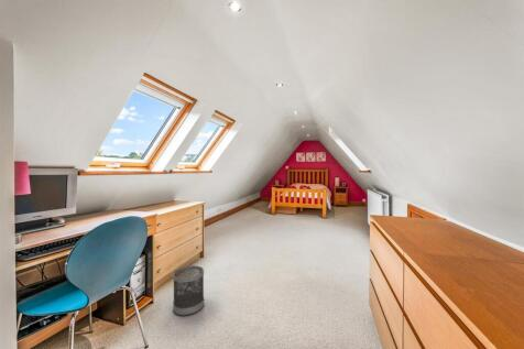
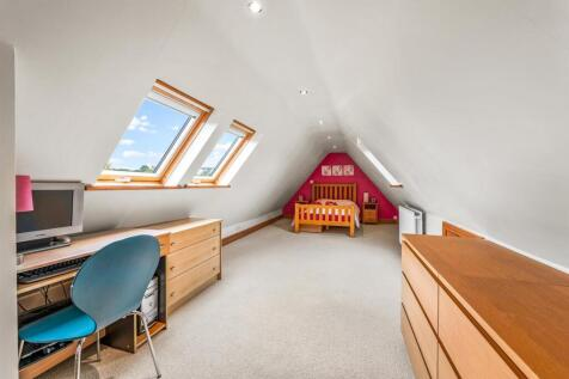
- wastebasket [172,264,205,317]
